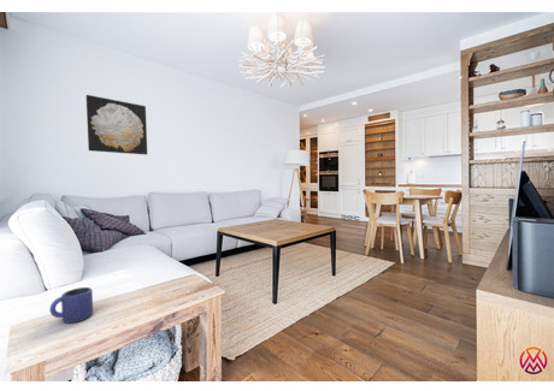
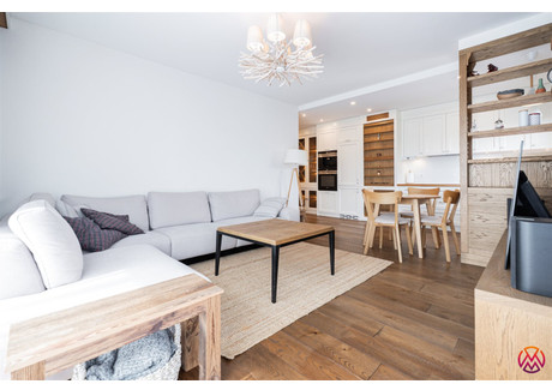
- mug [48,286,94,325]
- wall art [86,94,148,156]
